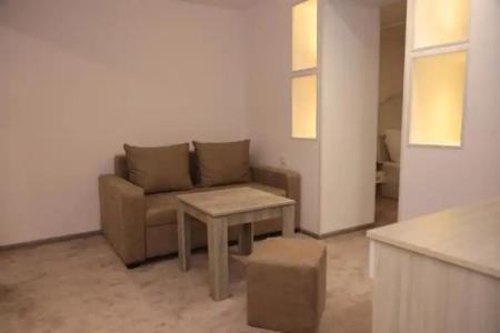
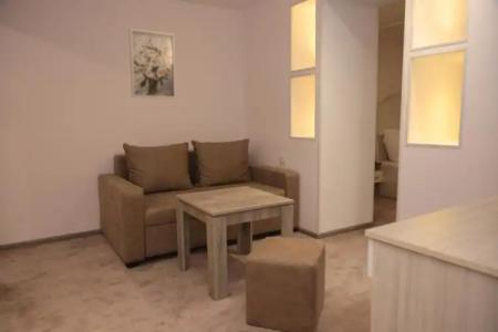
+ wall art [127,27,177,100]
